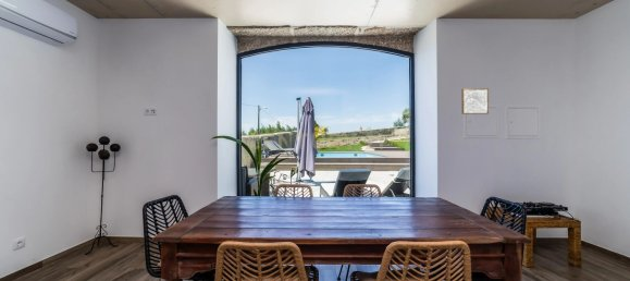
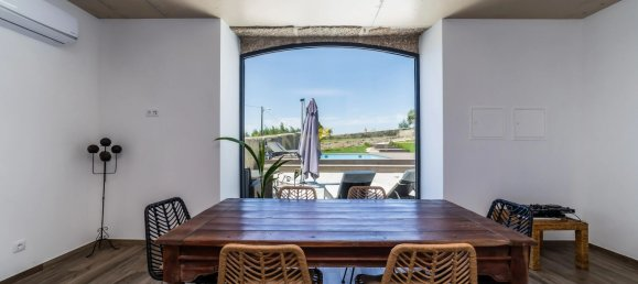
- wall art [460,87,490,115]
